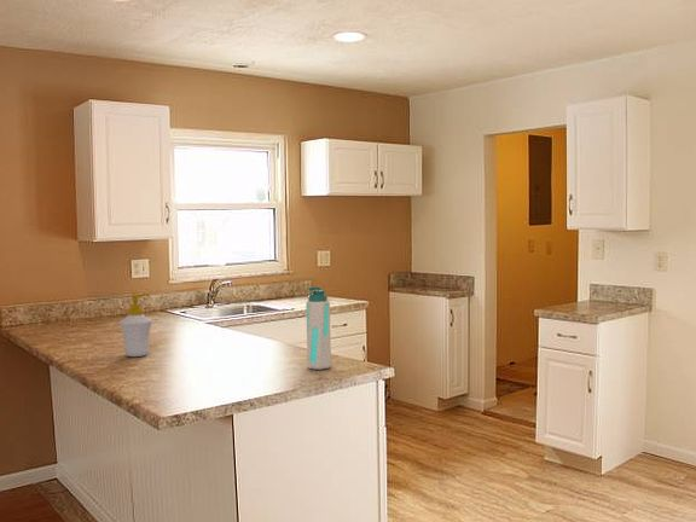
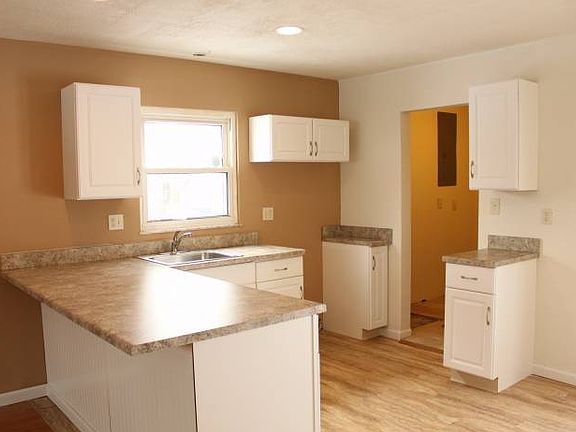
- water bottle [304,286,332,371]
- soap bottle [118,292,153,358]
